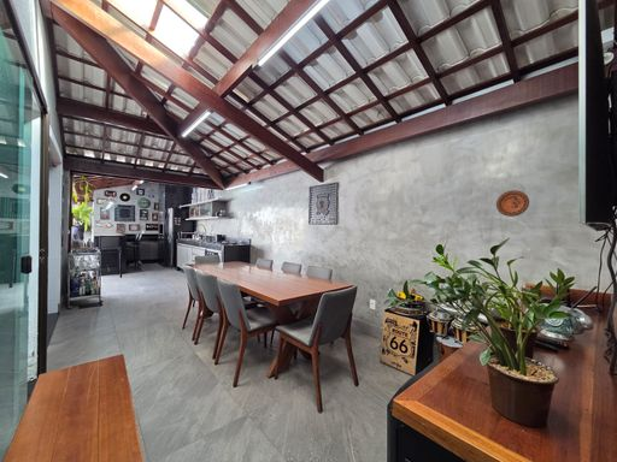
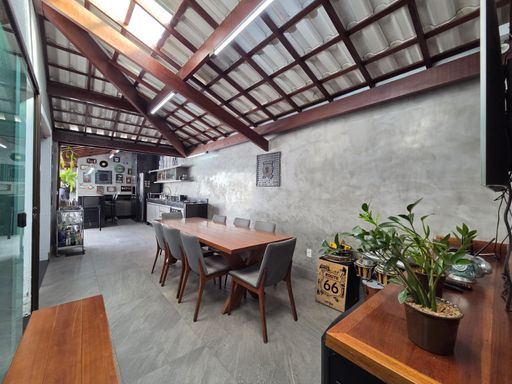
- decorative plate [495,189,530,218]
